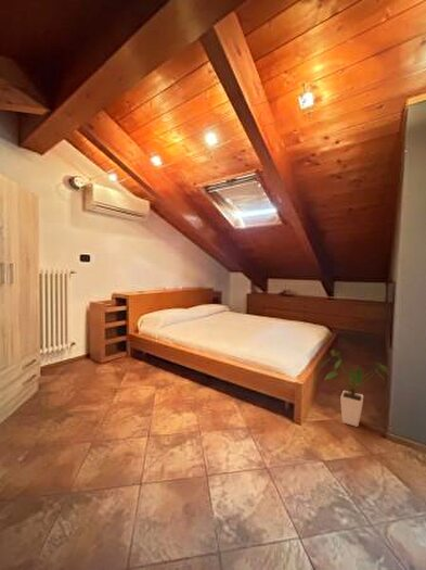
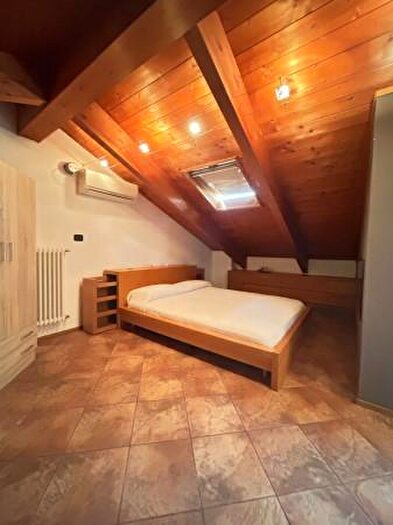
- house plant [321,349,390,428]
